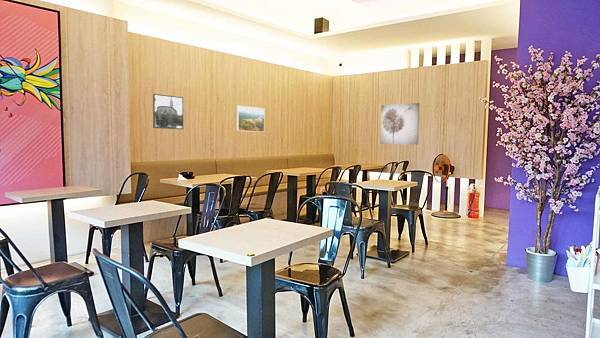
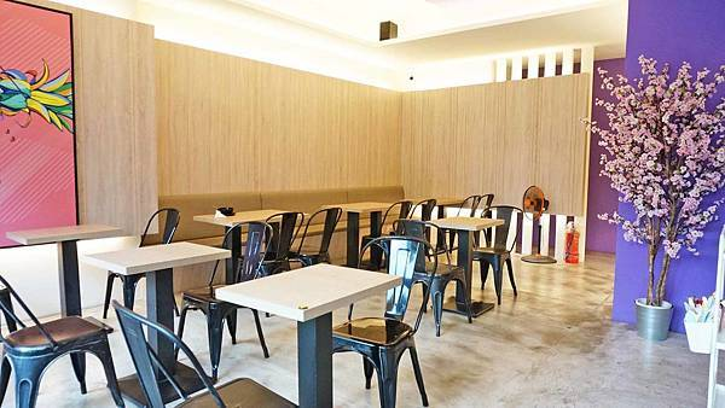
- wall art [380,102,420,145]
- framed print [236,105,266,133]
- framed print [152,93,184,130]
